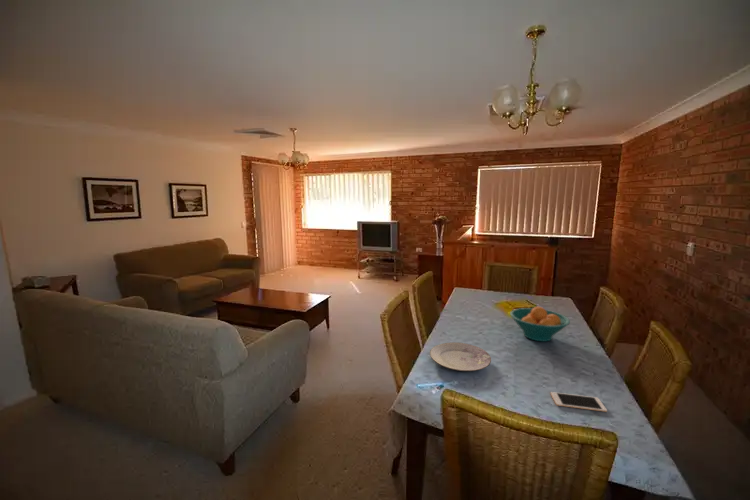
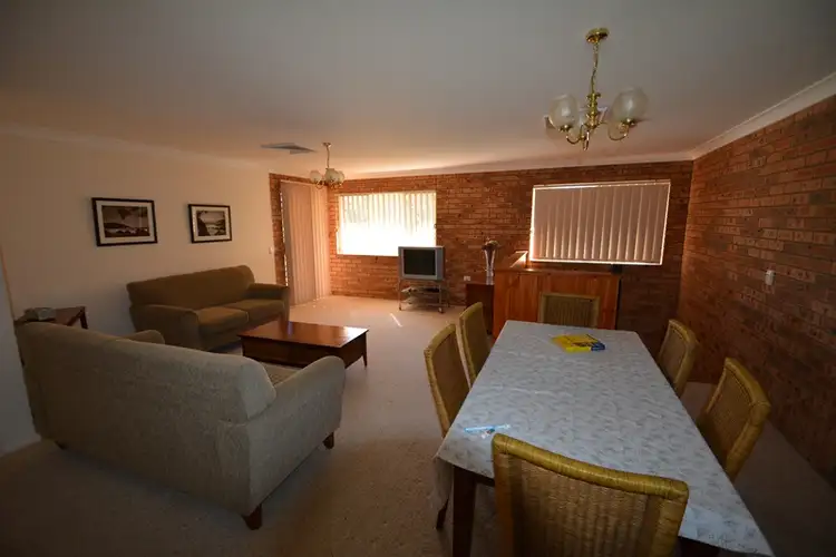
- cell phone [550,391,608,413]
- fruit bowl [509,306,571,342]
- plate [429,341,492,372]
